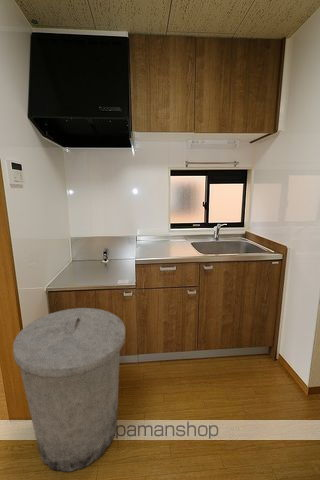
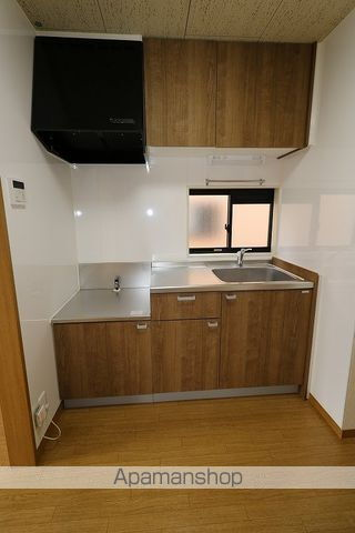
- trash can [12,307,126,473]
